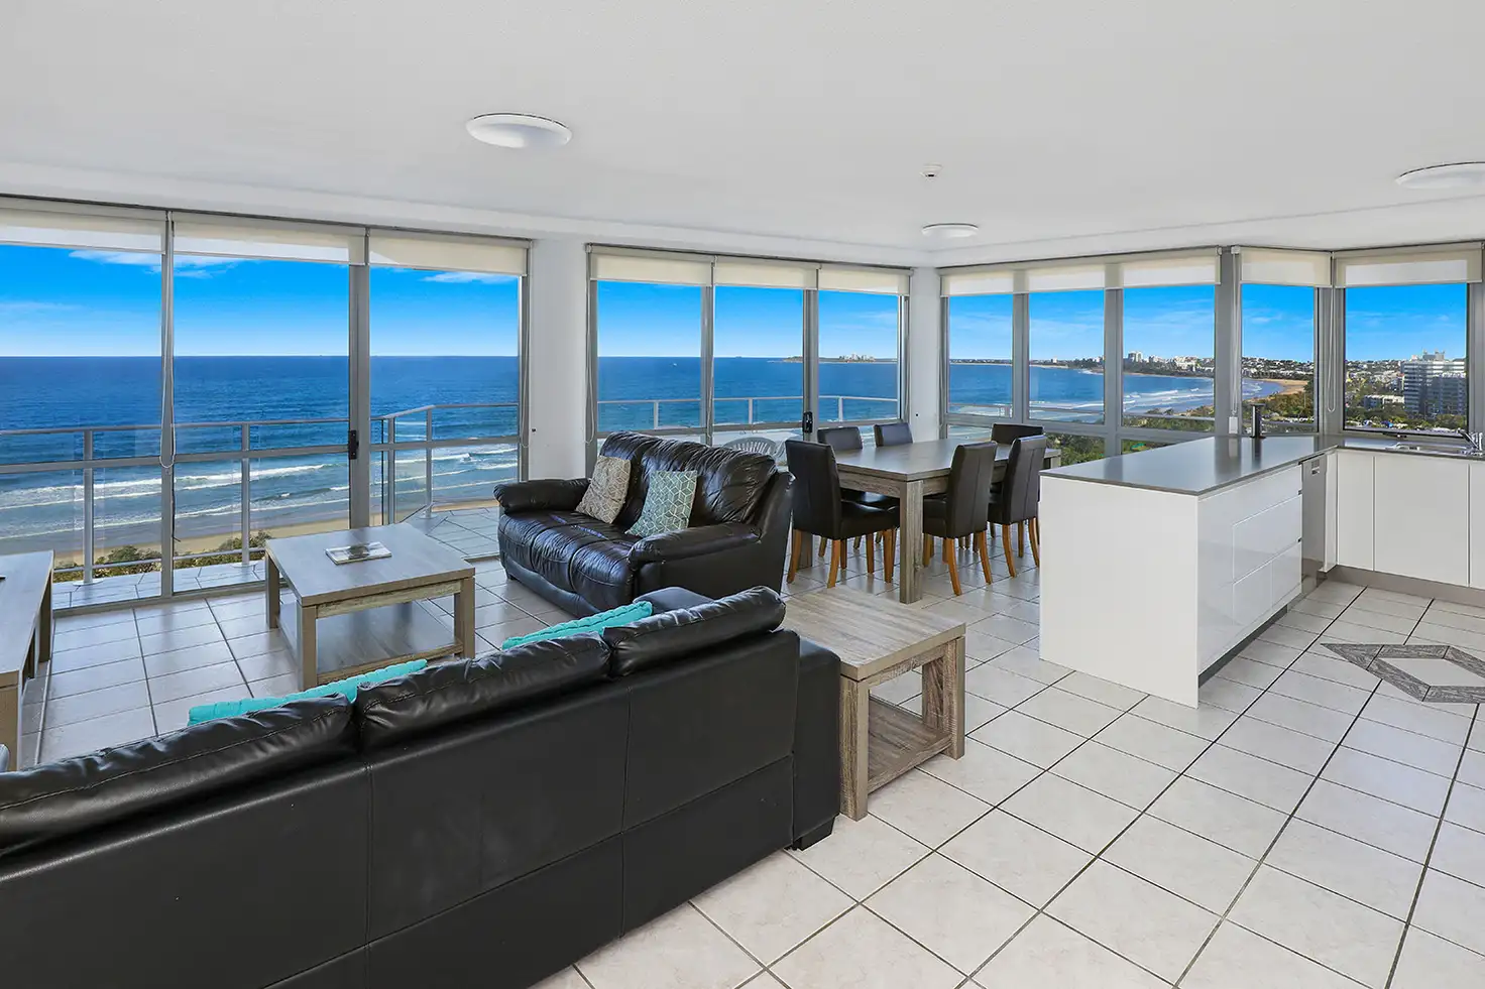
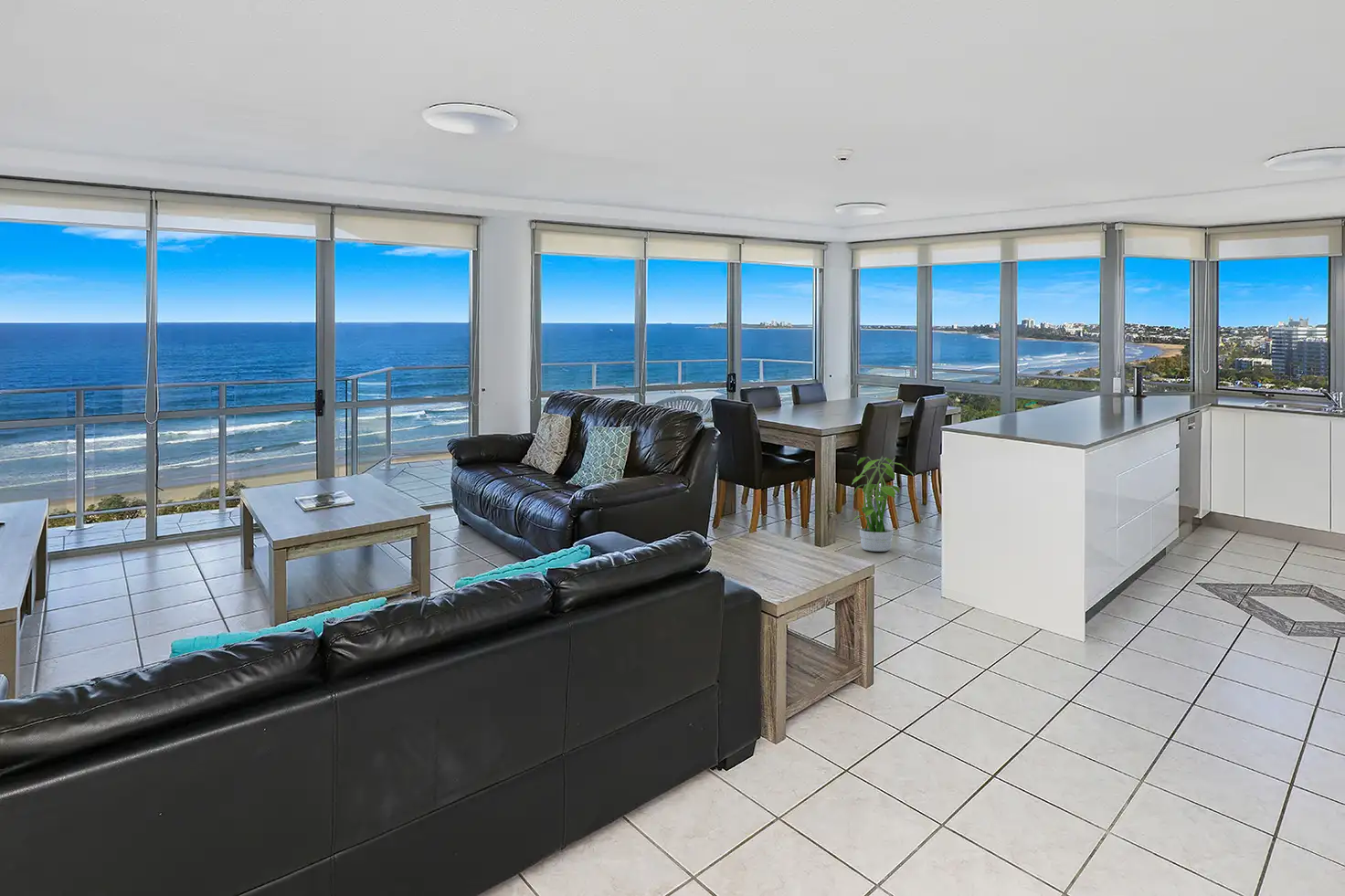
+ potted plant [852,455,915,553]
